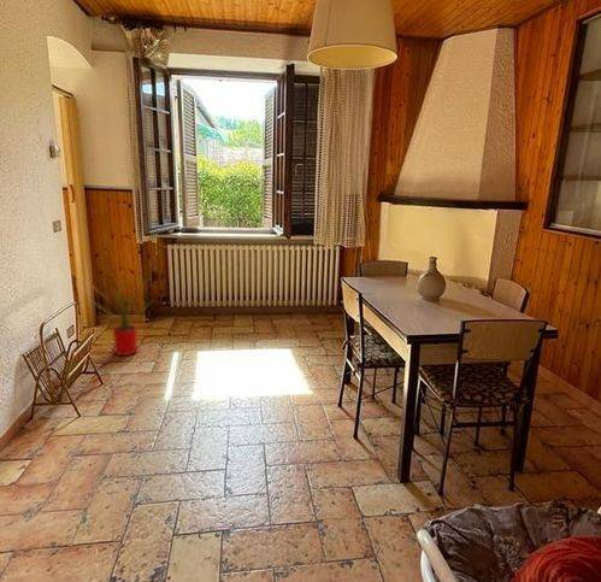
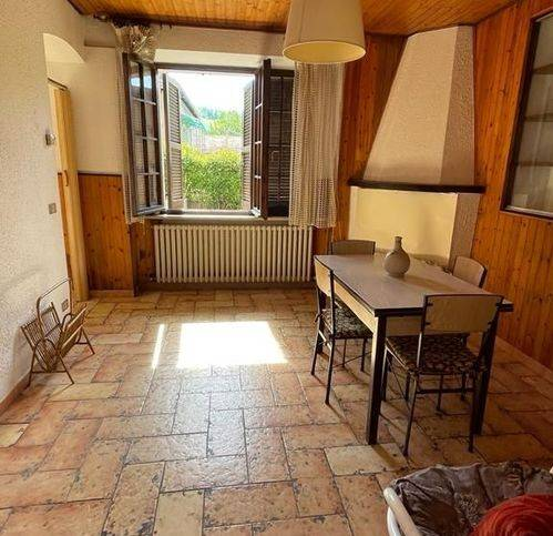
- house plant [87,269,154,357]
